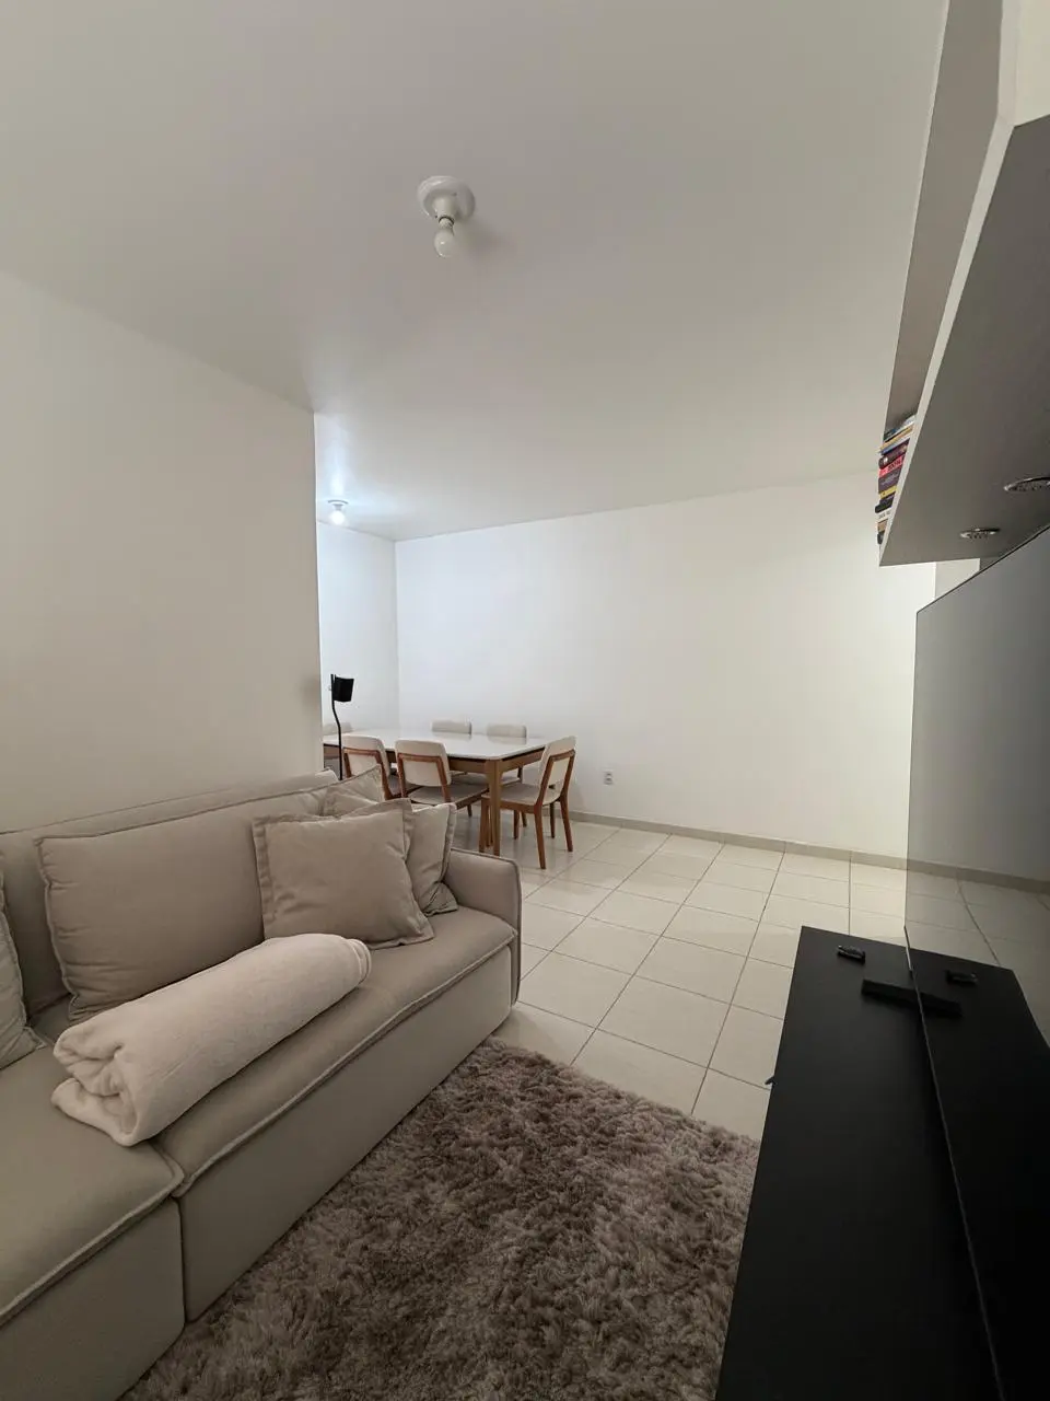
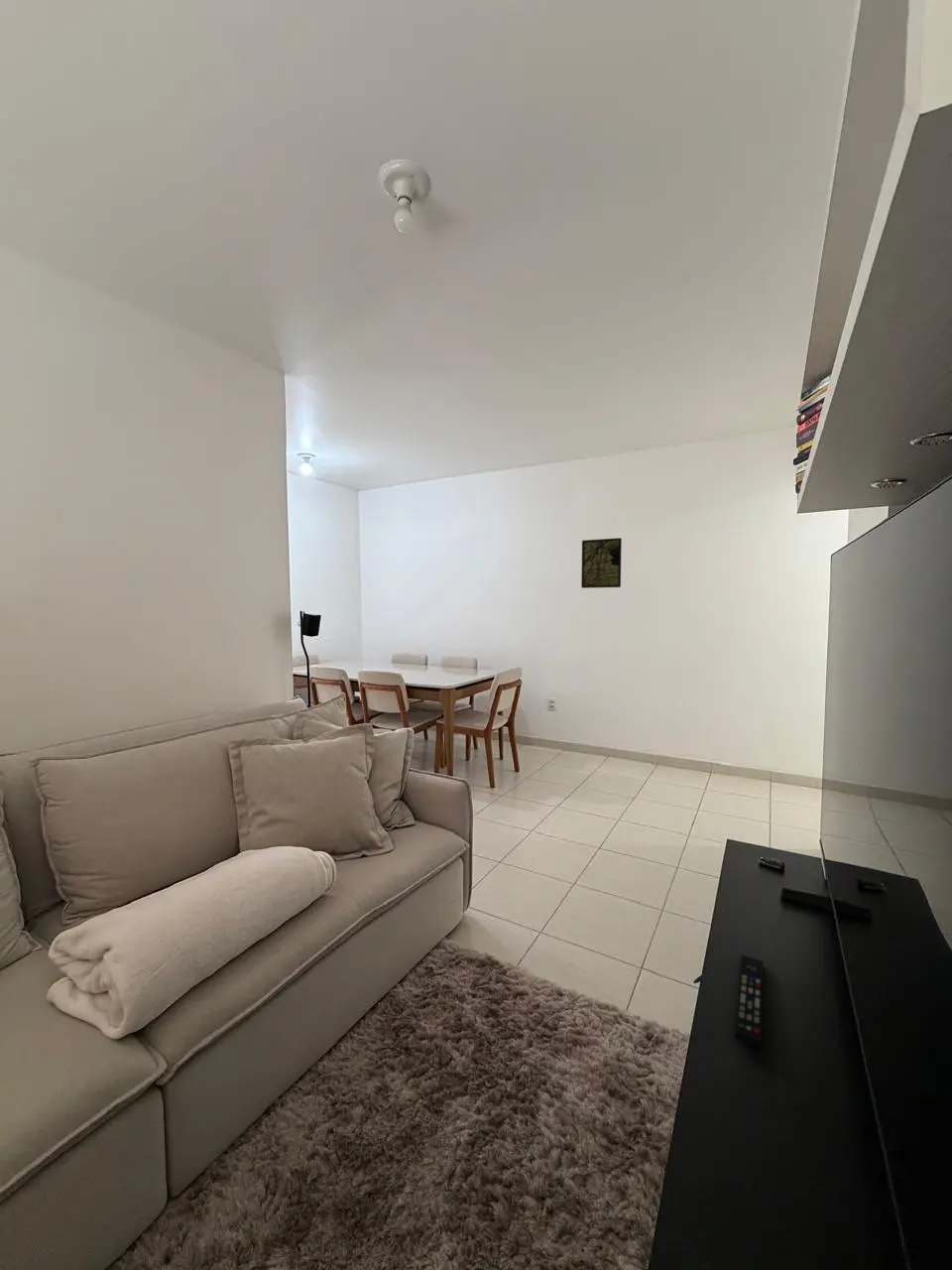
+ remote control [734,953,765,1049]
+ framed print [580,537,623,589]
